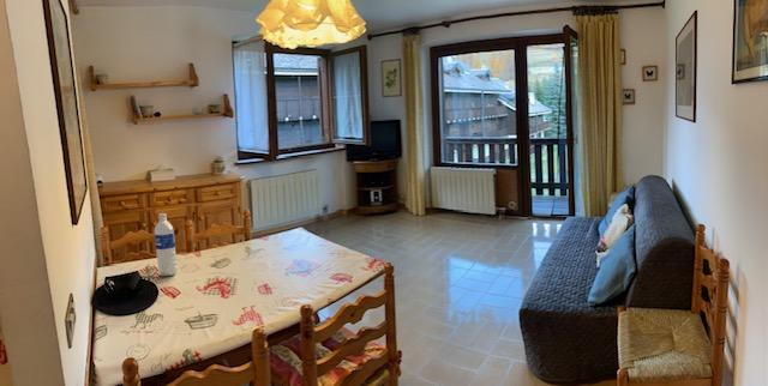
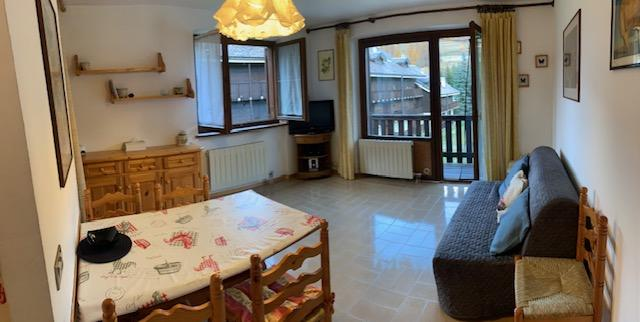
- water bottle [154,212,179,277]
